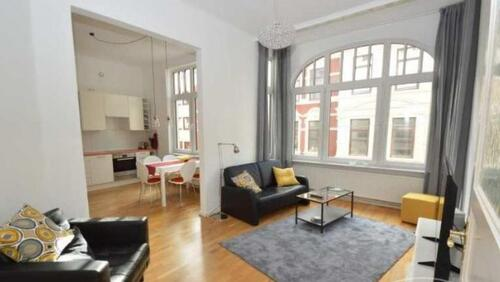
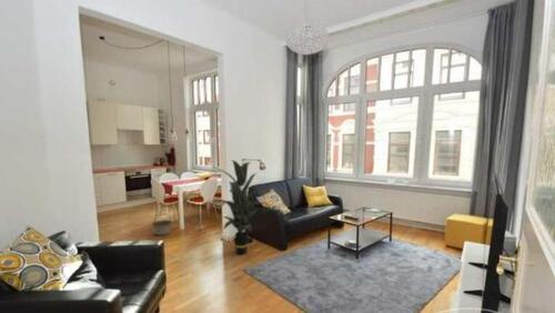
+ indoor plant [210,159,268,255]
+ basket [151,213,173,236]
